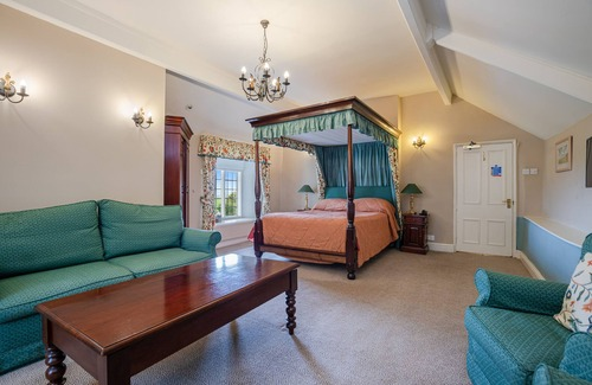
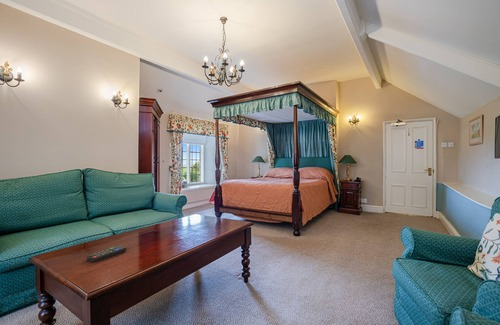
+ remote control [86,245,127,263]
